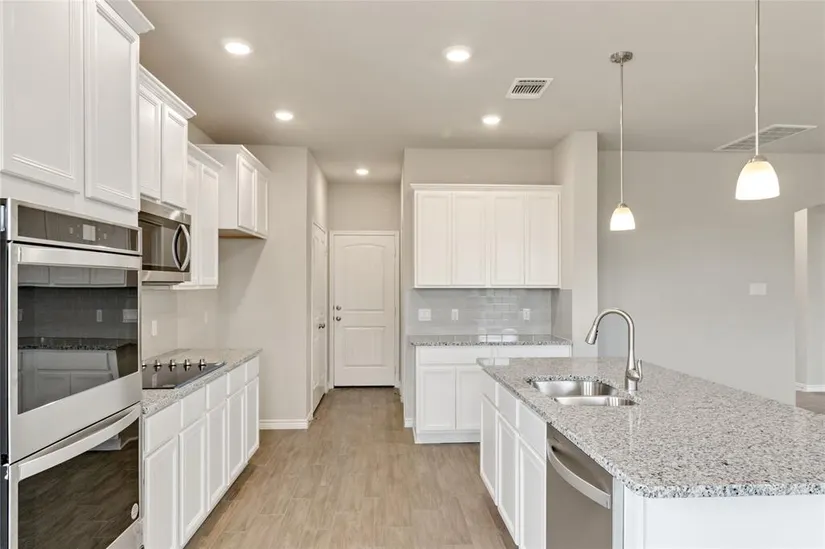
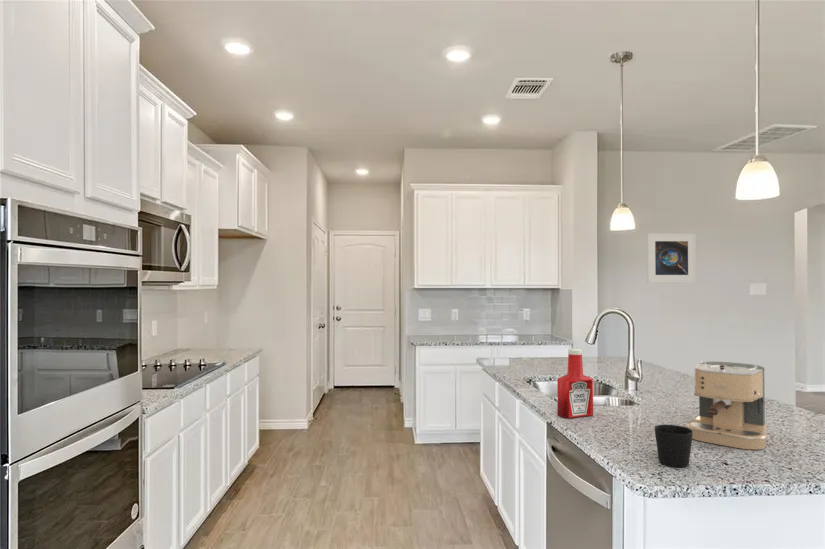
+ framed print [646,232,697,284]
+ soap bottle [556,348,594,419]
+ cup [654,424,693,468]
+ coffee maker [685,360,768,451]
